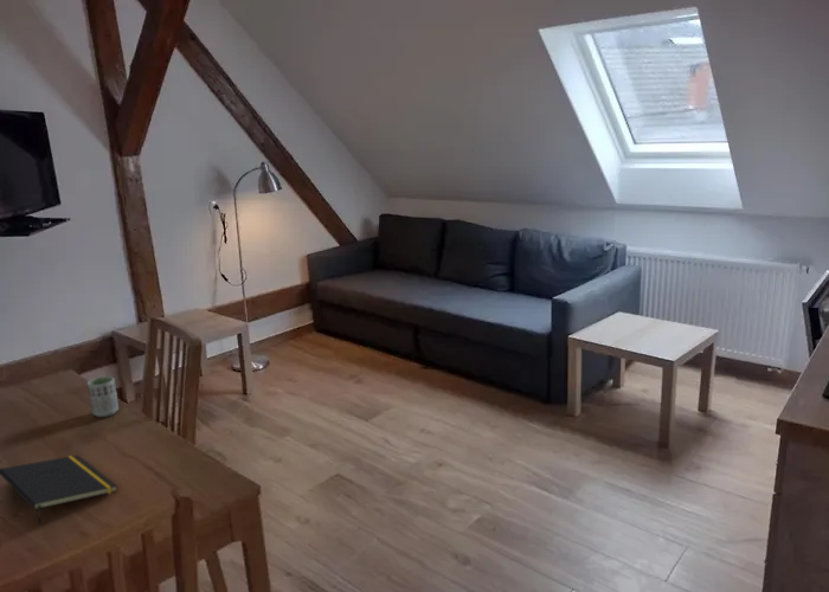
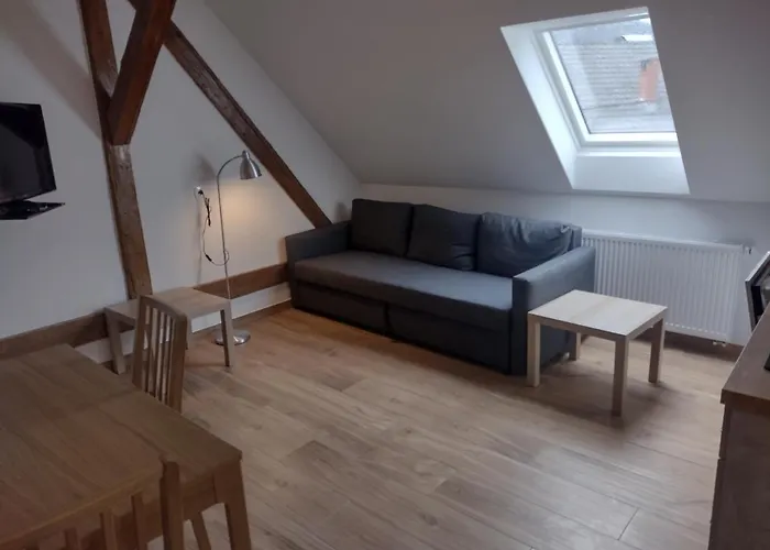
- cup [86,375,120,418]
- notepad [0,453,118,526]
